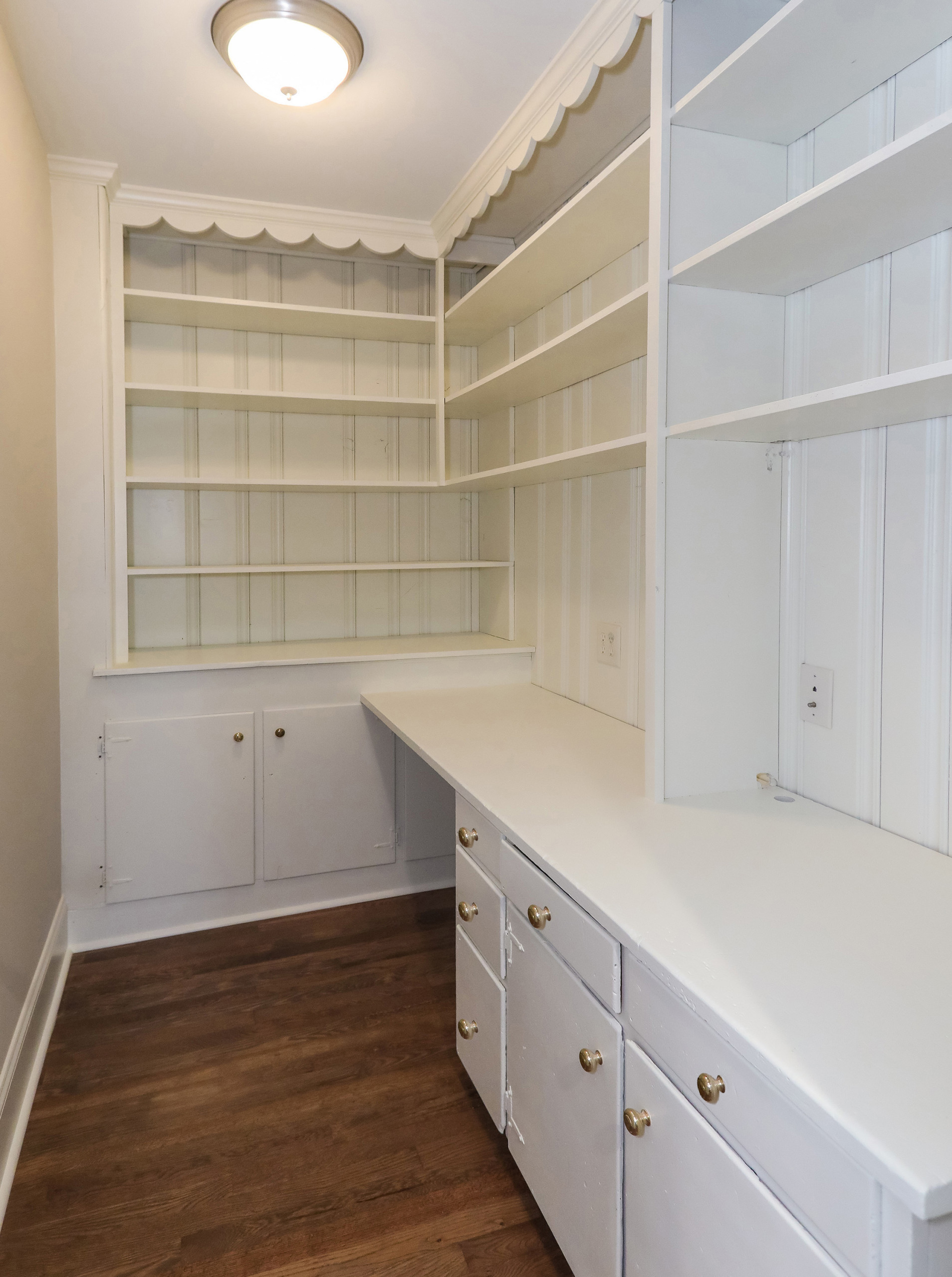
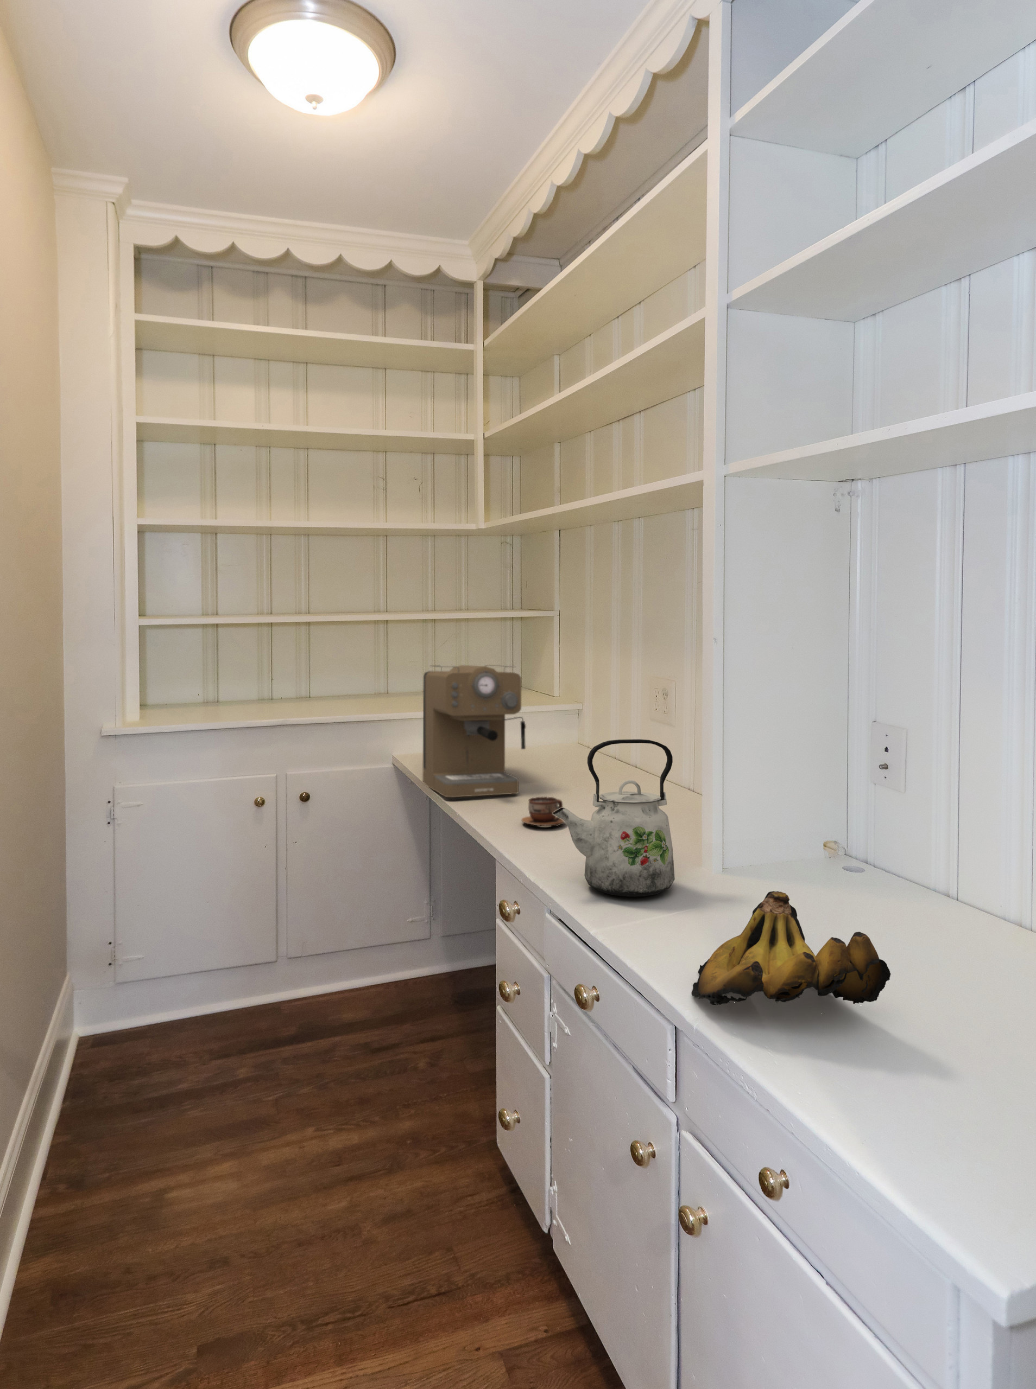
+ coffee maker [422,665,526,797]
+ banana bunch [691,891,891,1005]
+ kettle [553,739,676,897]
+ cup [520,796,566,827]
